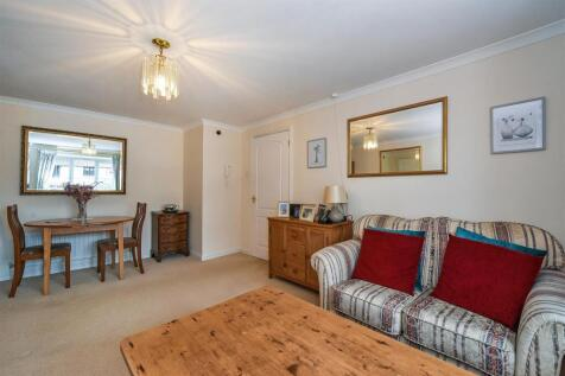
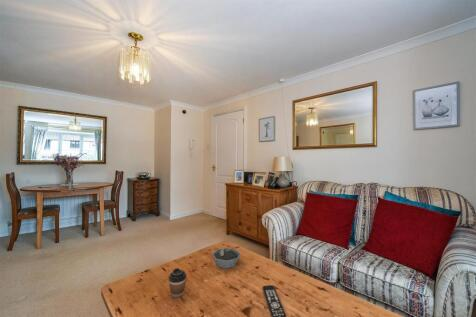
+ remote control [262,284,287,317]
+ bowl [211,247,242,269]
+ coffee cup [168,267,187,299]
